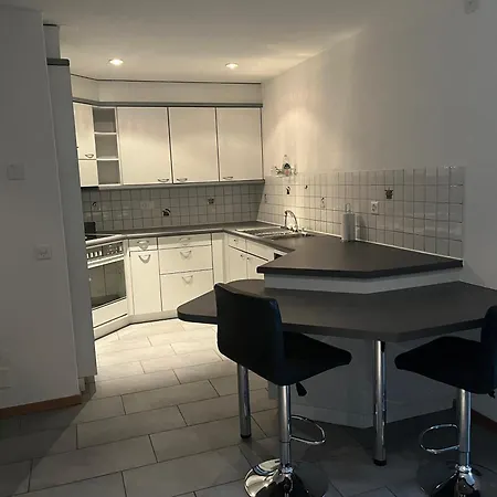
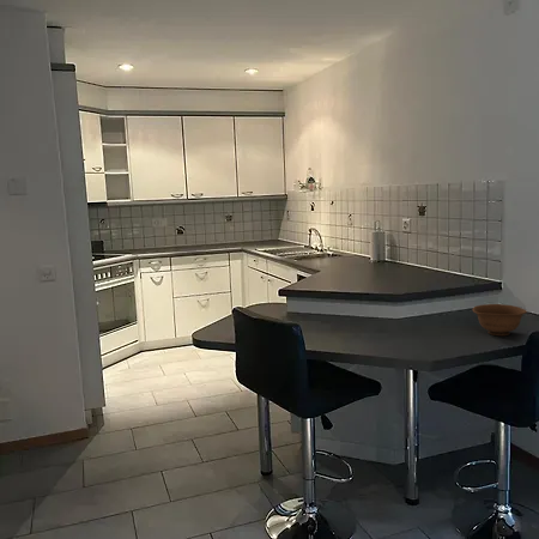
+ bowl [472,303,528,337]
